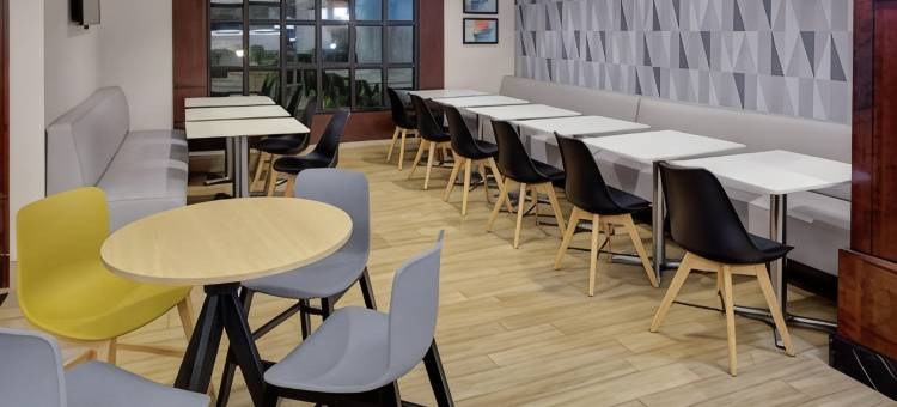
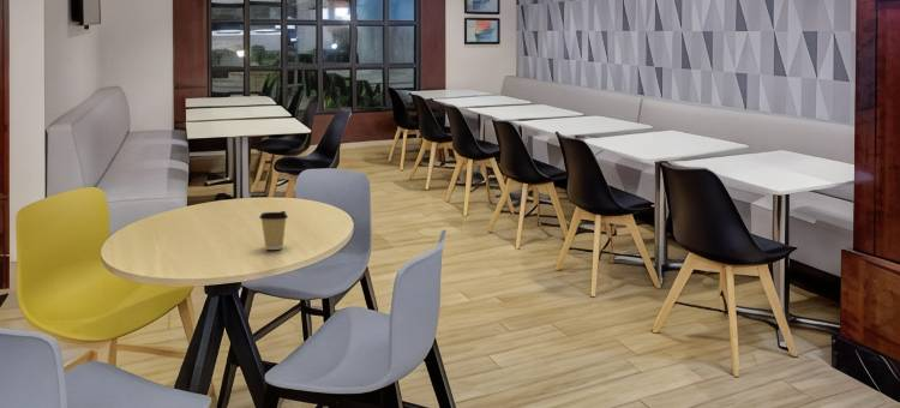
+ coffee cup [258,210,289,251]
